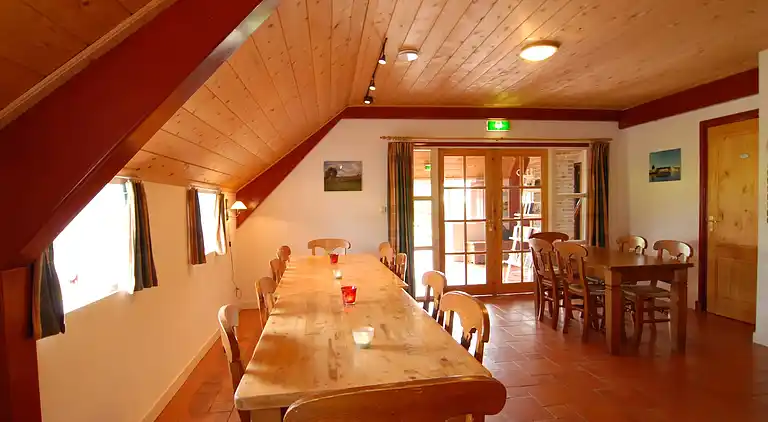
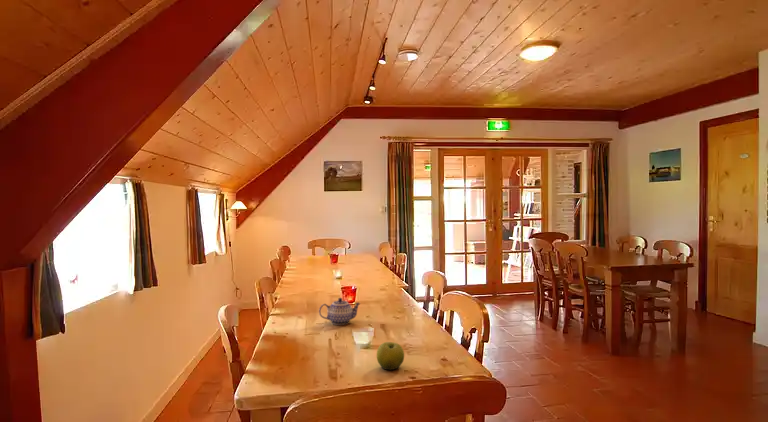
+ teapot [318,297,362,326]
+ fruit [376,341,405,371]
